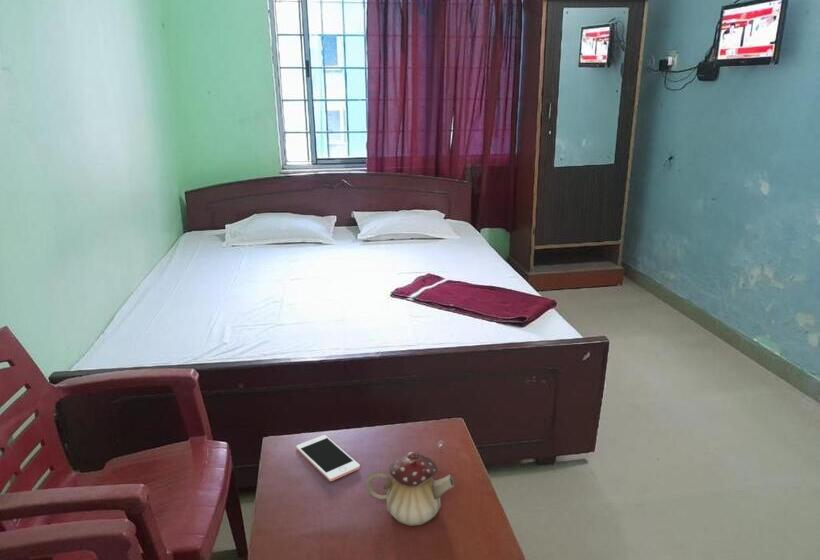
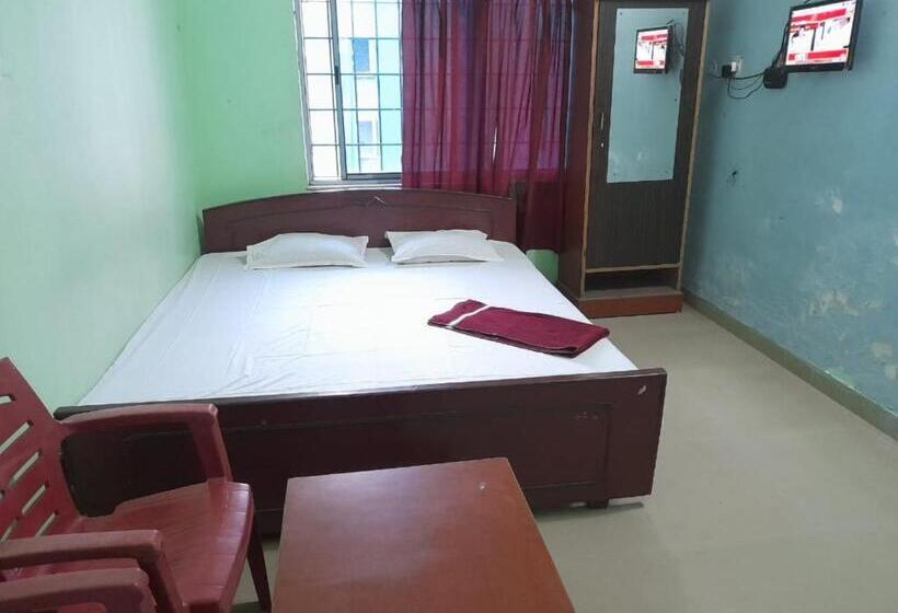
- cell phone [295,434,361,482]
- teapot [365,451,455,527]
